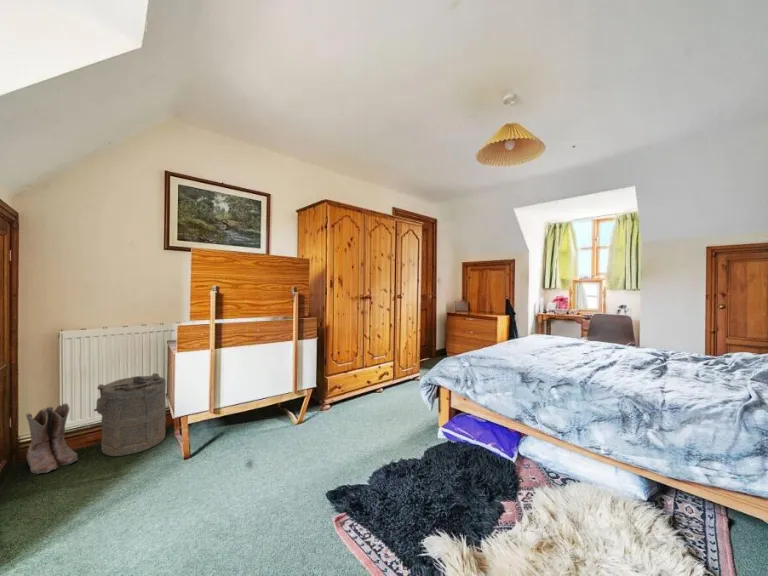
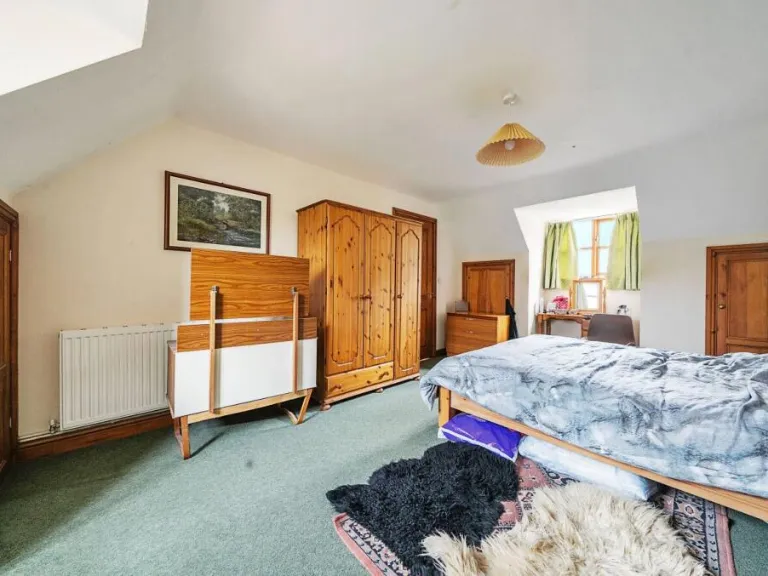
- boots [25,402,79,475]
- laundry hamper [93,372,167,457]
